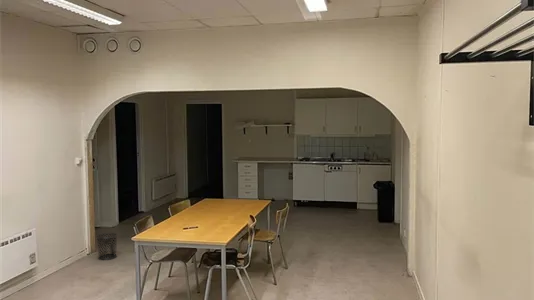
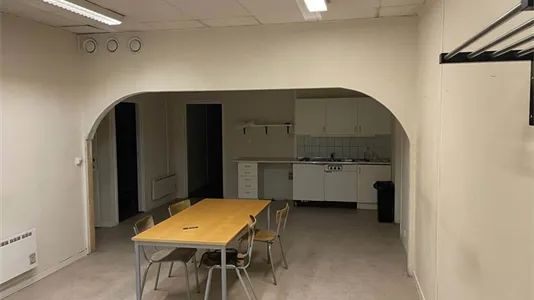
- waste bin [95,232,119,261]
